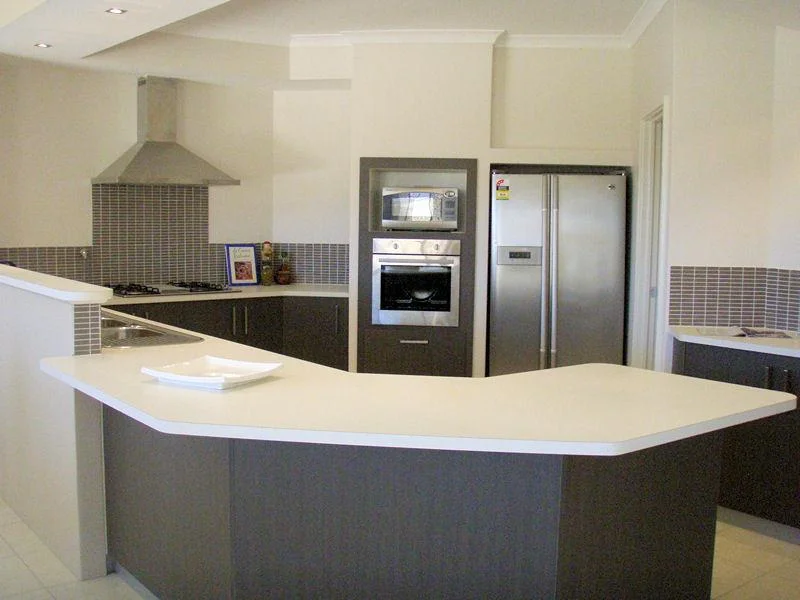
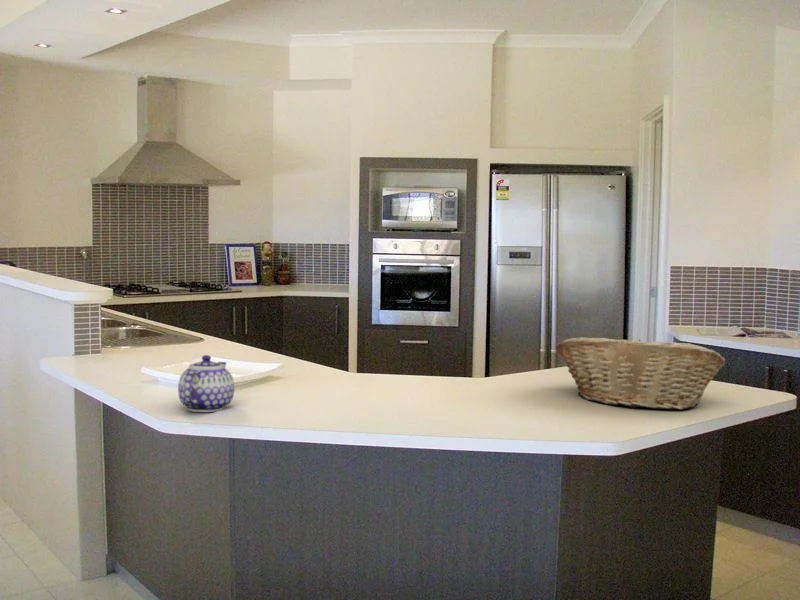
+ fruit basket [555,336,726,410]
+ teapot [177,354,235,413]
